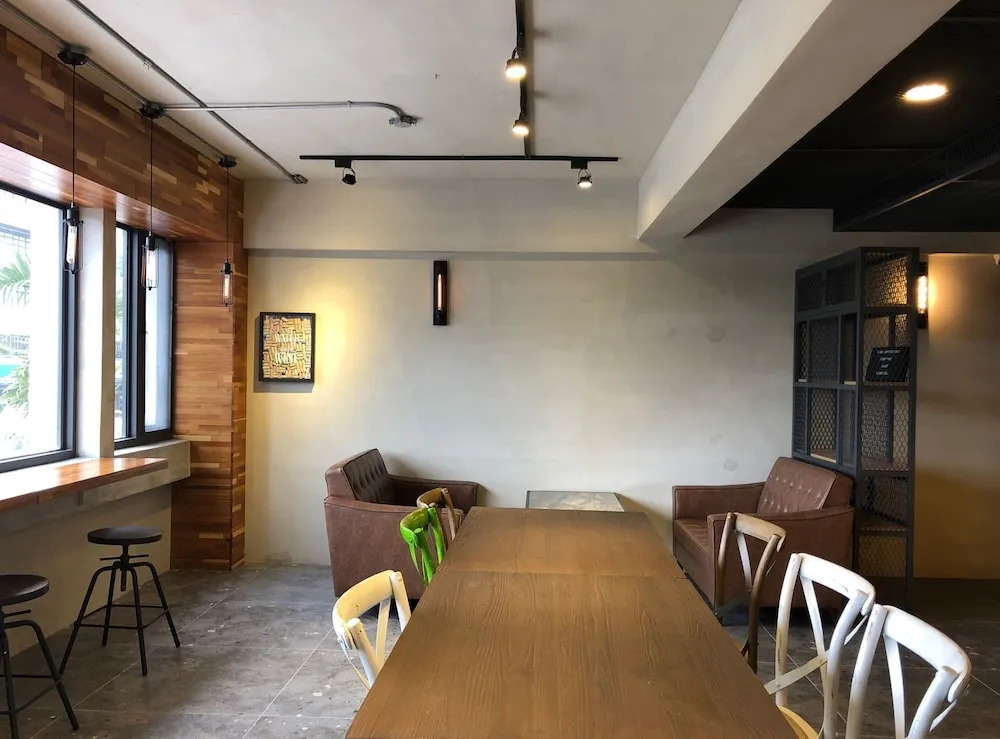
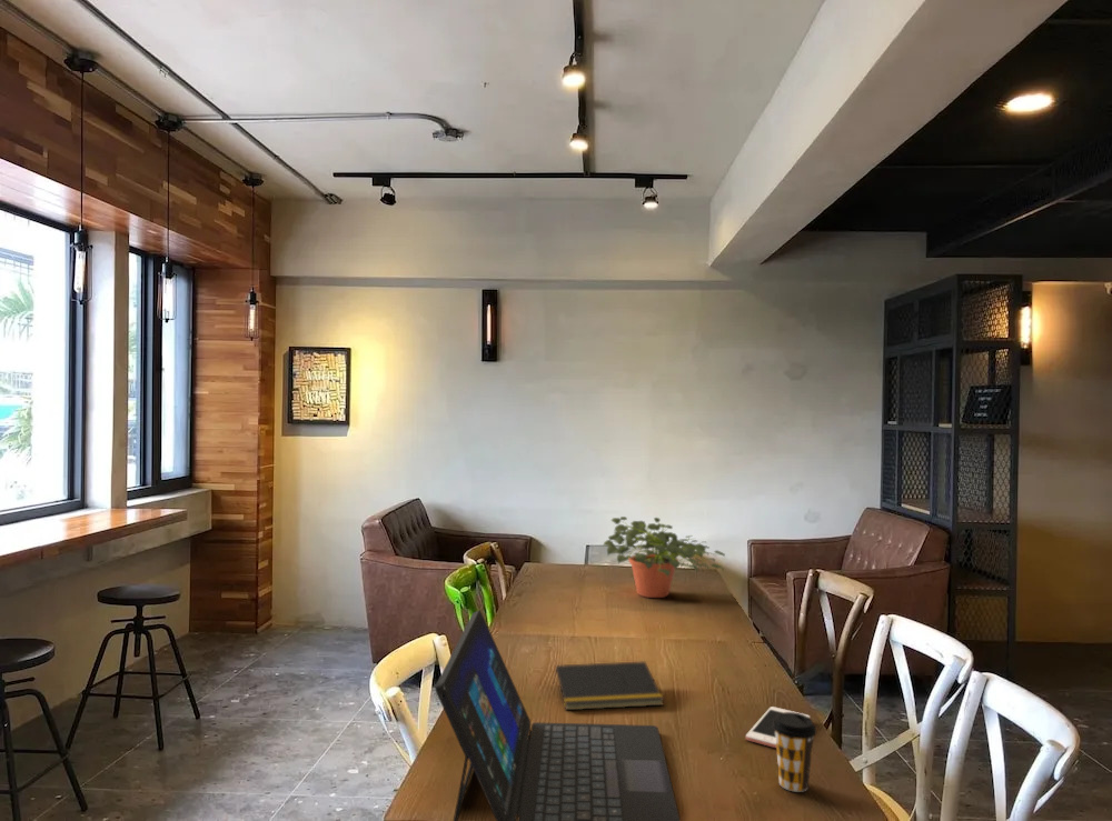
+ coffee cup [772,712,817,793]
+ cell phone [745,705,811,749]
+ laptop [434,609,682,821]
+ notepad [553,660,665,711]
+ potted plant [602,515,726,599]
